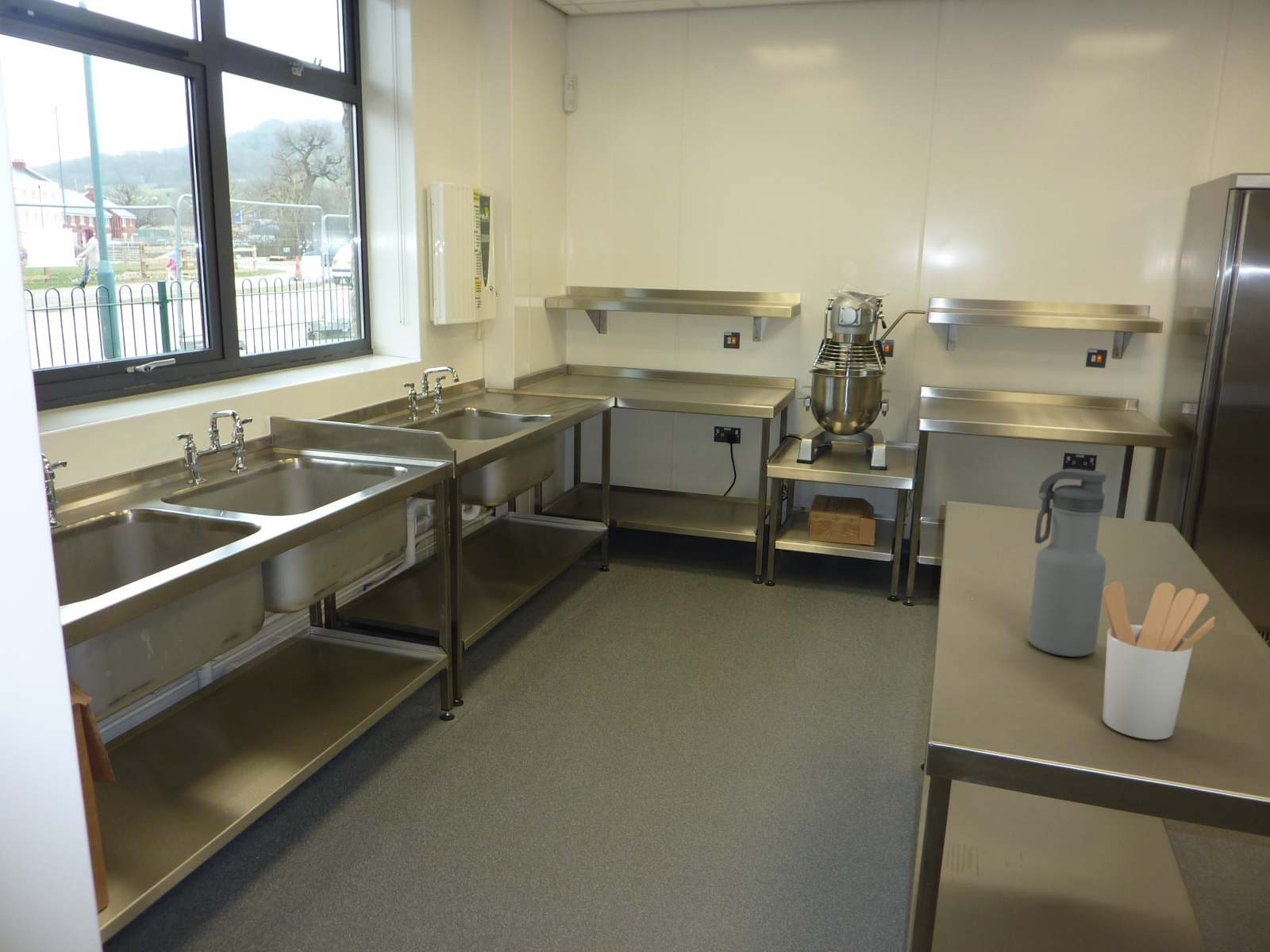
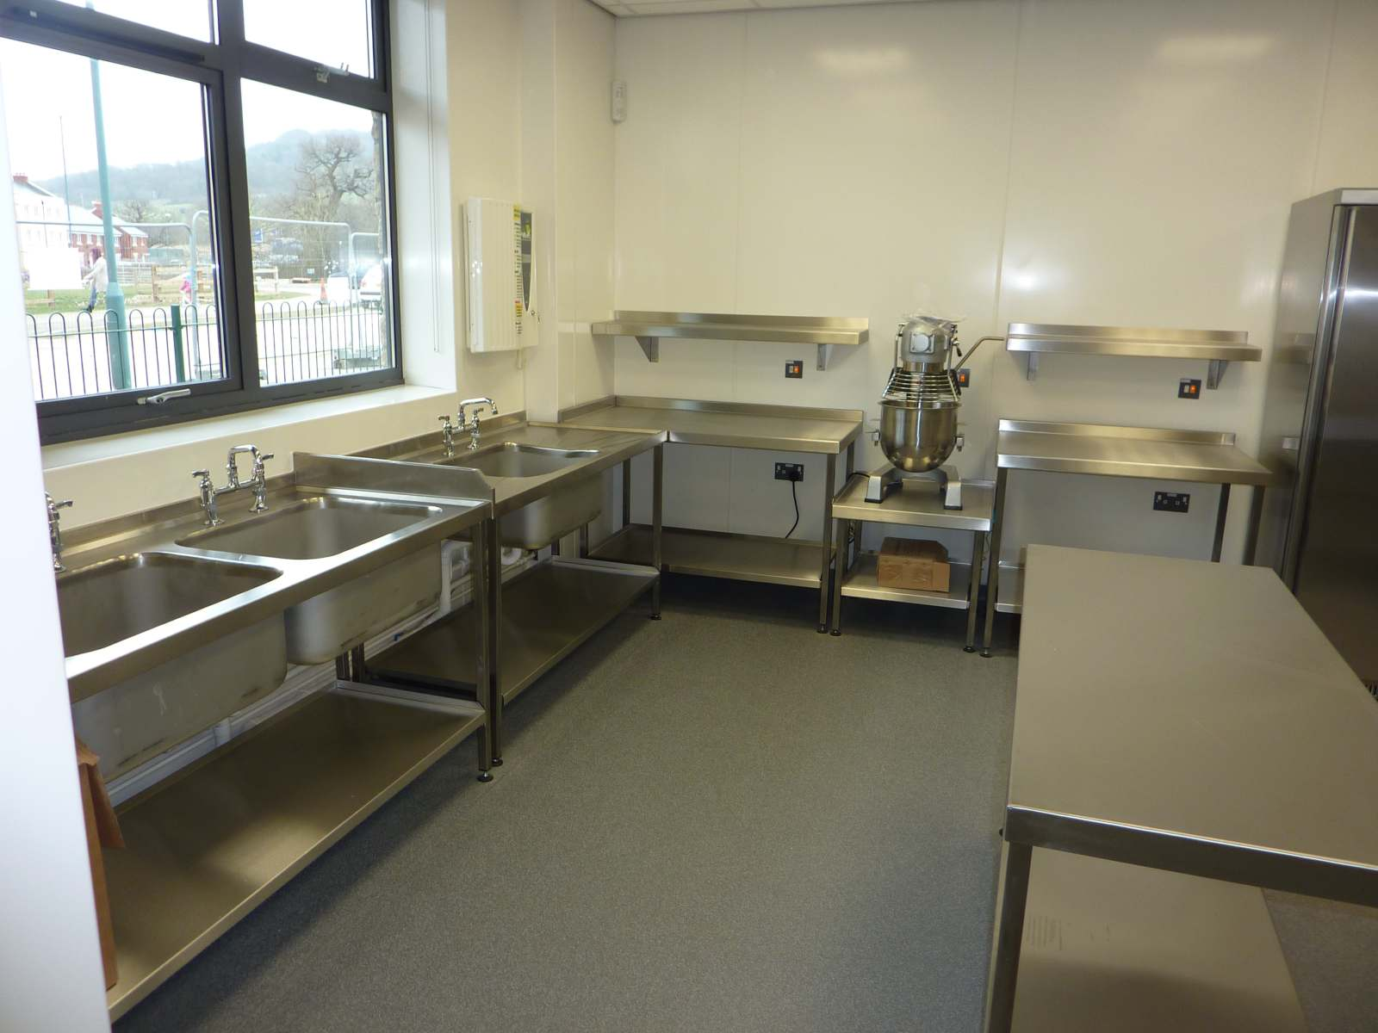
- utensil holder [1102,581,1216,741]
- water bottle [1027,468,1107,658]
